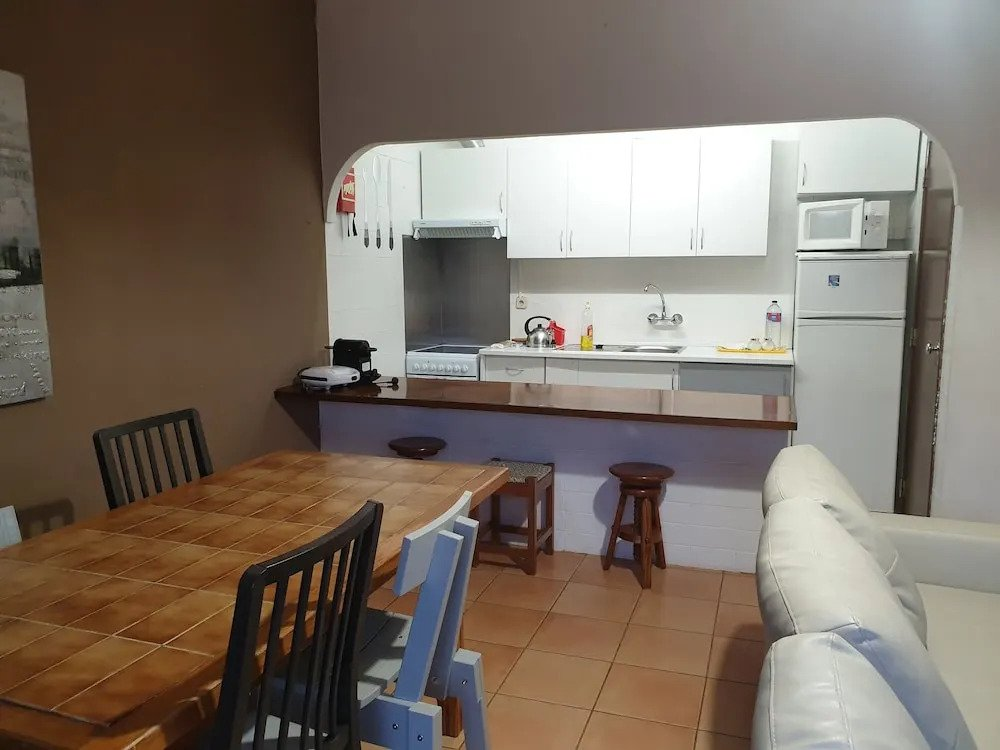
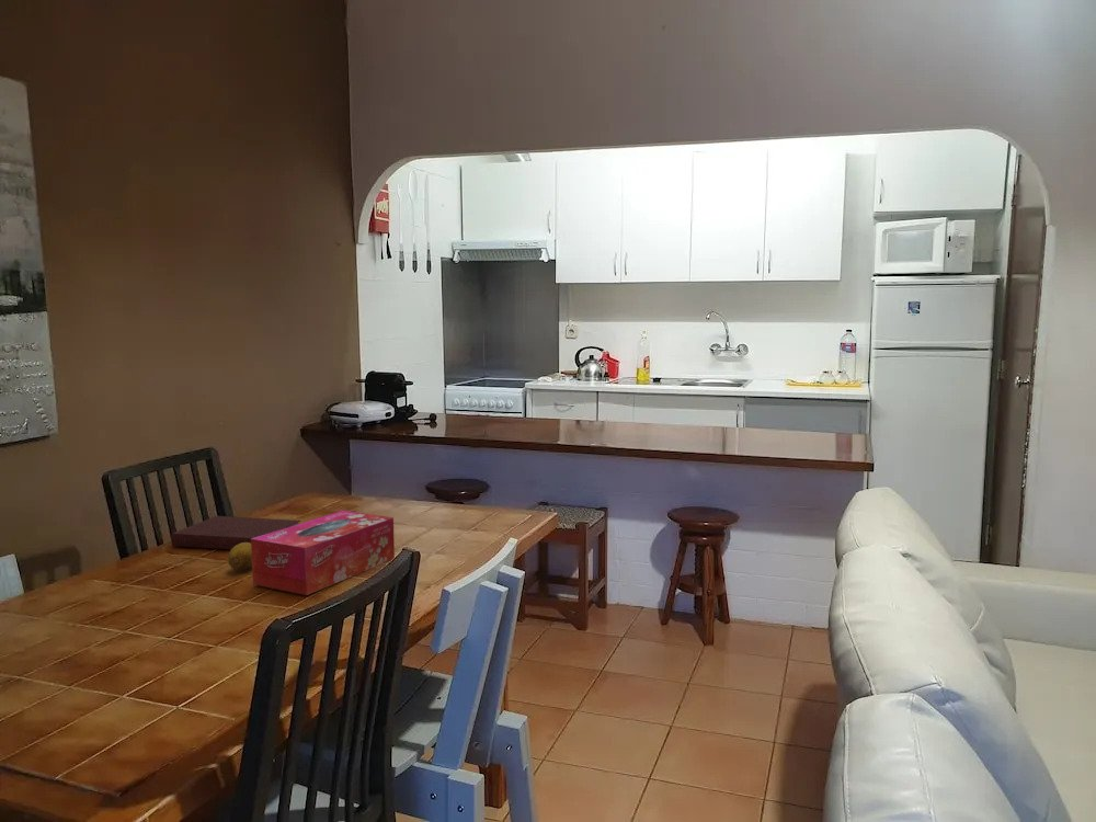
+ fruit [227,543,252,572]
+ tissue box [251,510,396,596]
+ notebook [170,515,301,550]
